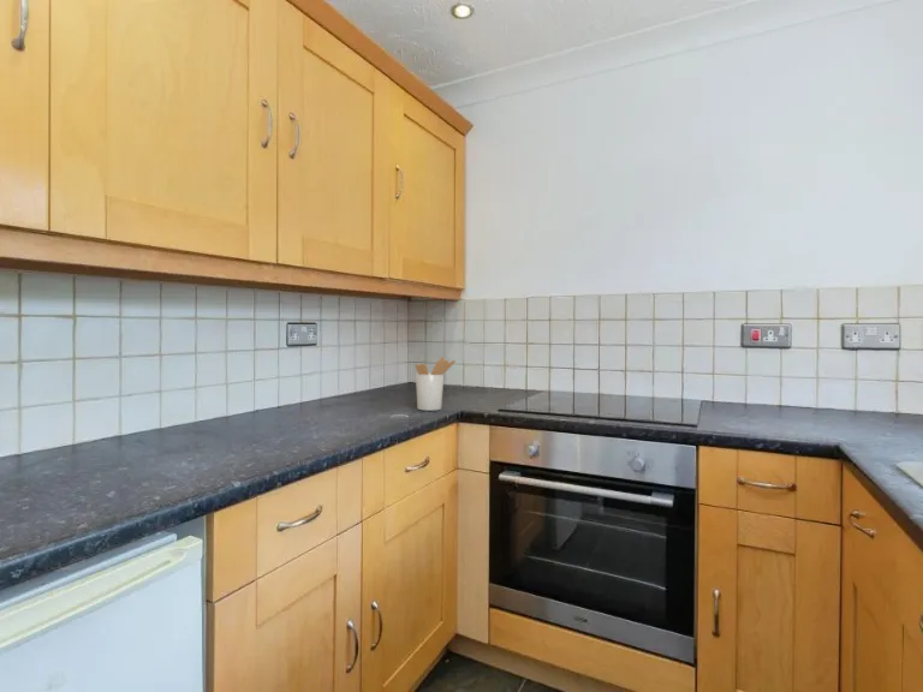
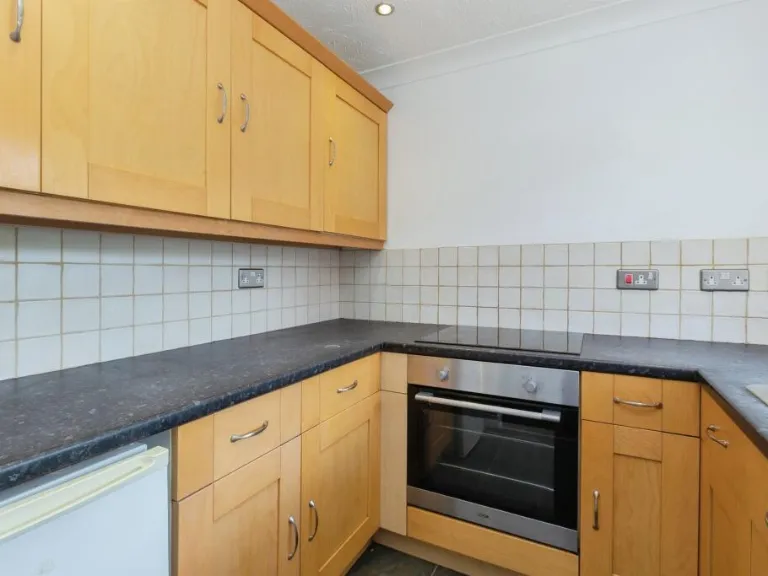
- utensil holder [415,356,457,412]
